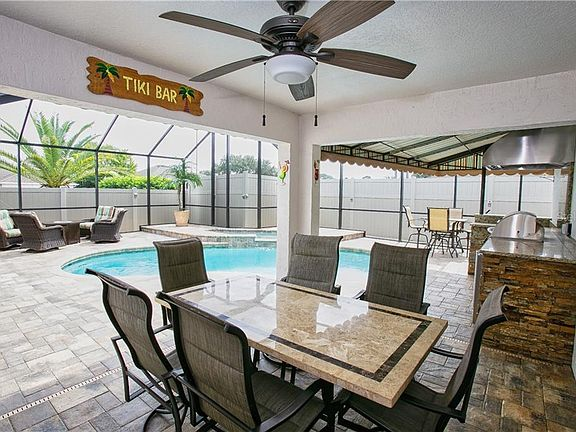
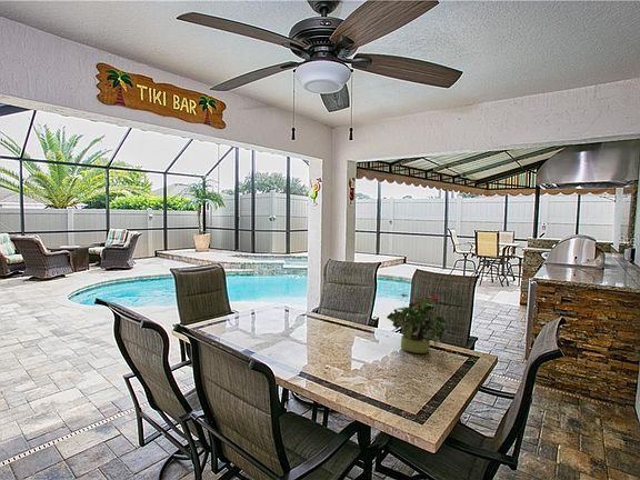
+ potted plant [386,291,449,354]
